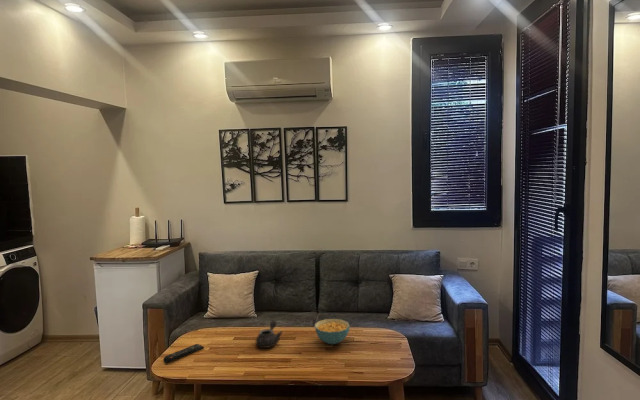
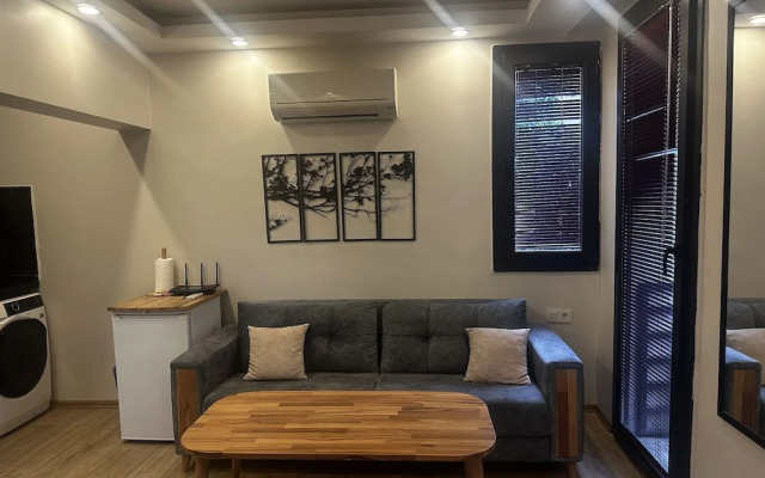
- remote control [162,343,205,364]
- teapot [255,319,284,349]
- cereal bowl [314,318,351,345]
